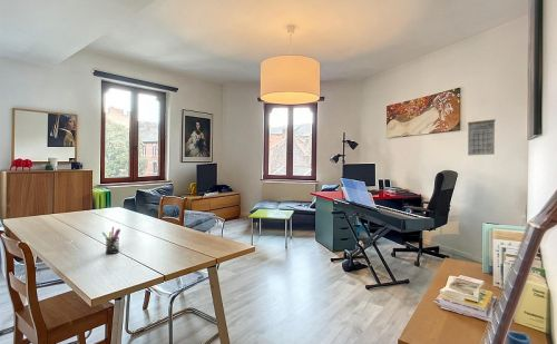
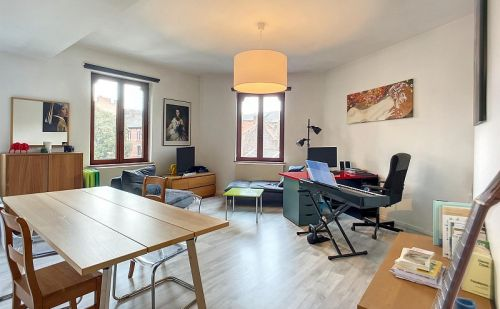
- calendar [467,117,497,157]
- pen holder [101,226,121,255]
